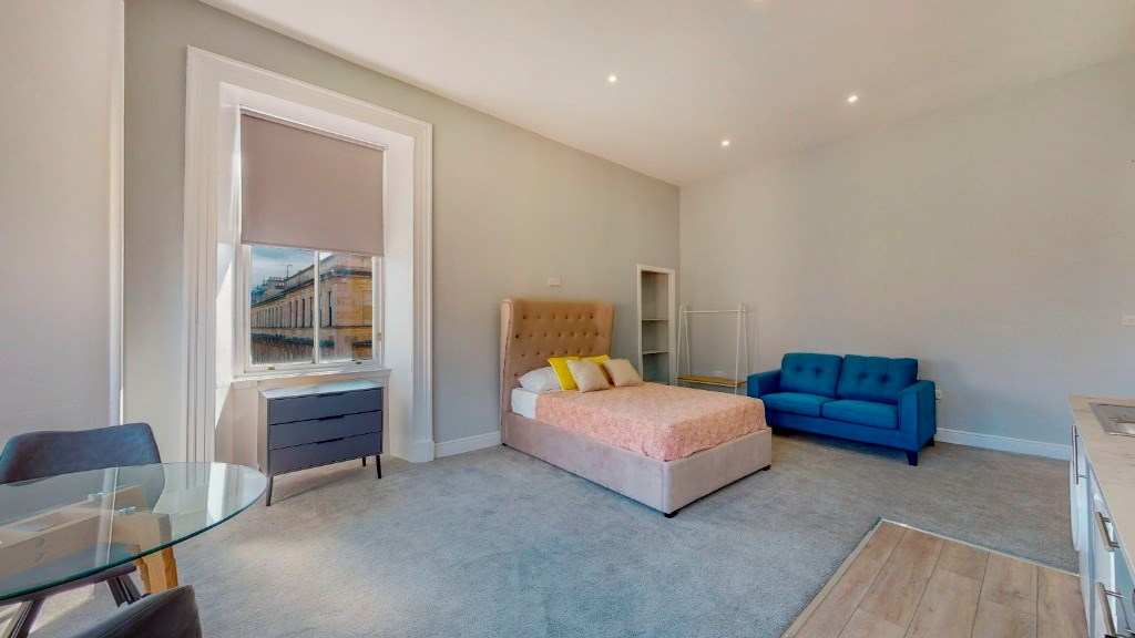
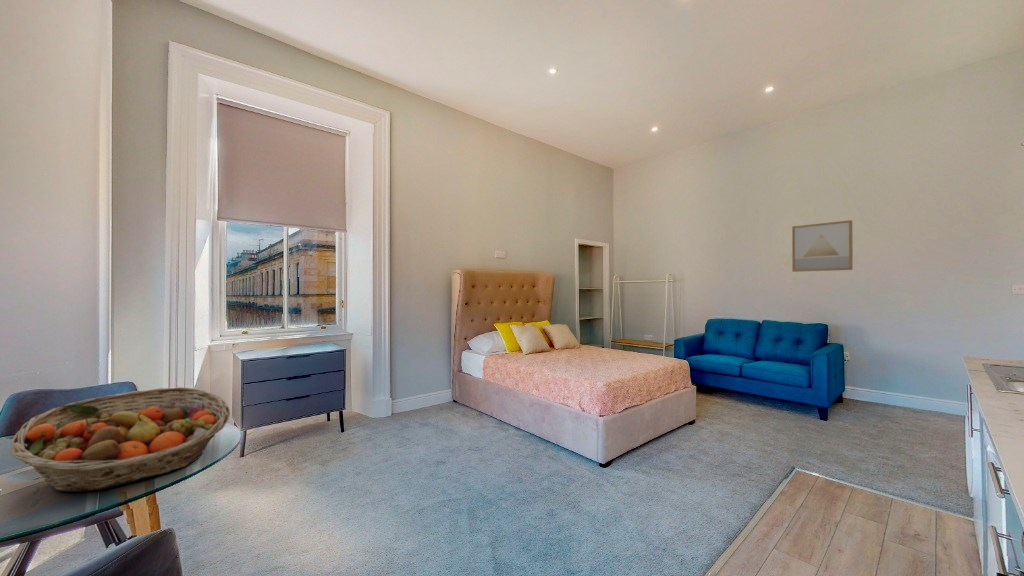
+ wall art [791,219,854,273]
+ fruit basket [10,386,231,493]
